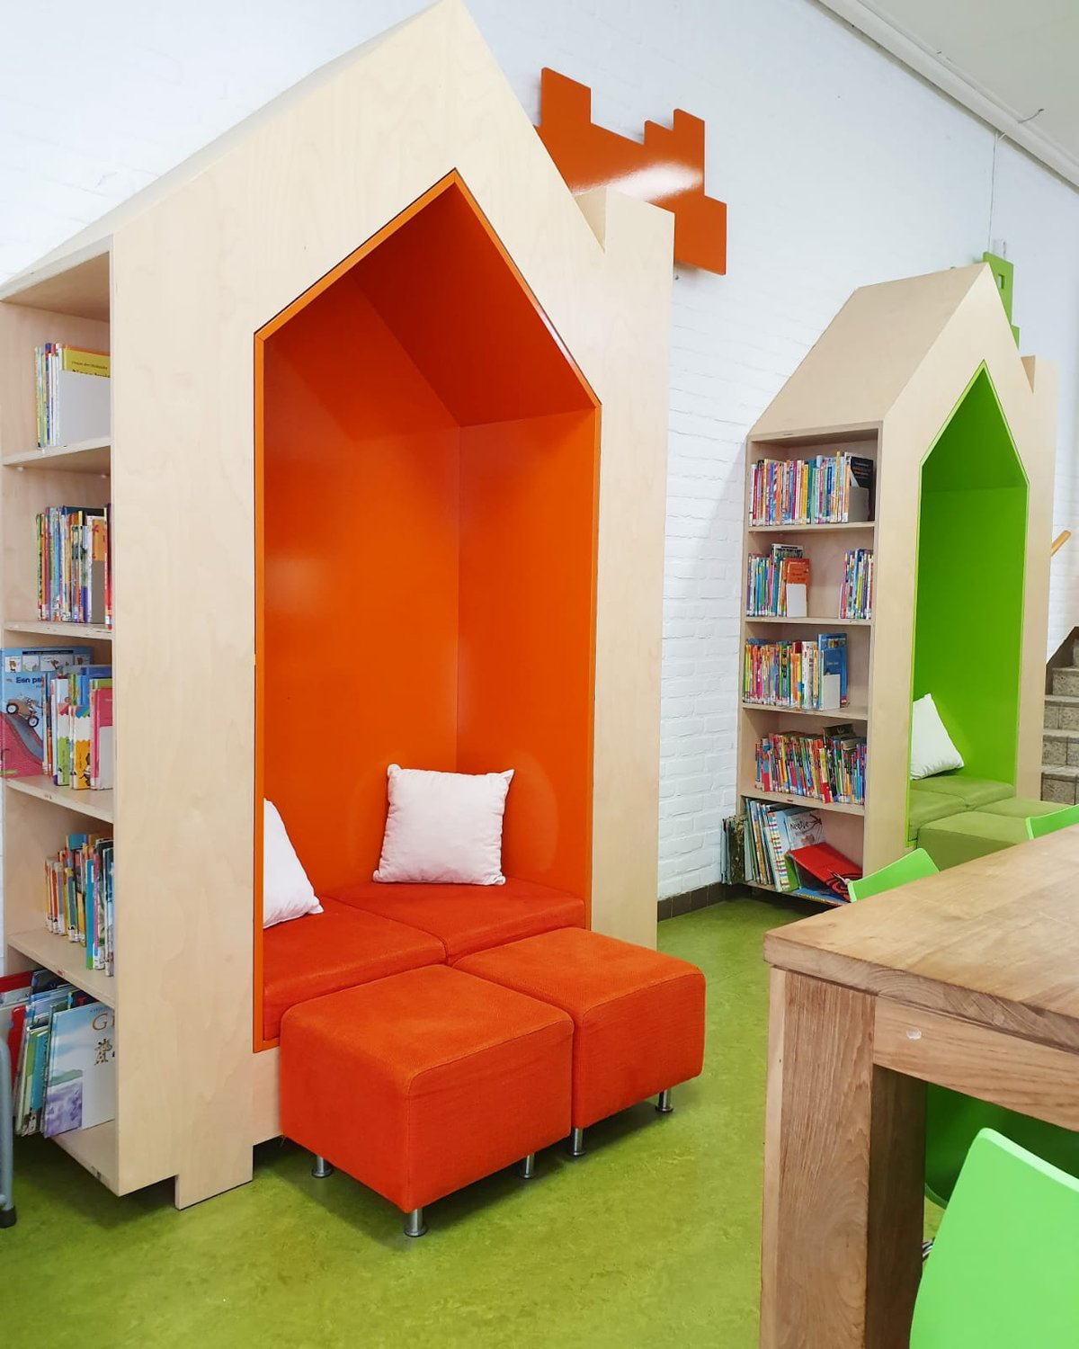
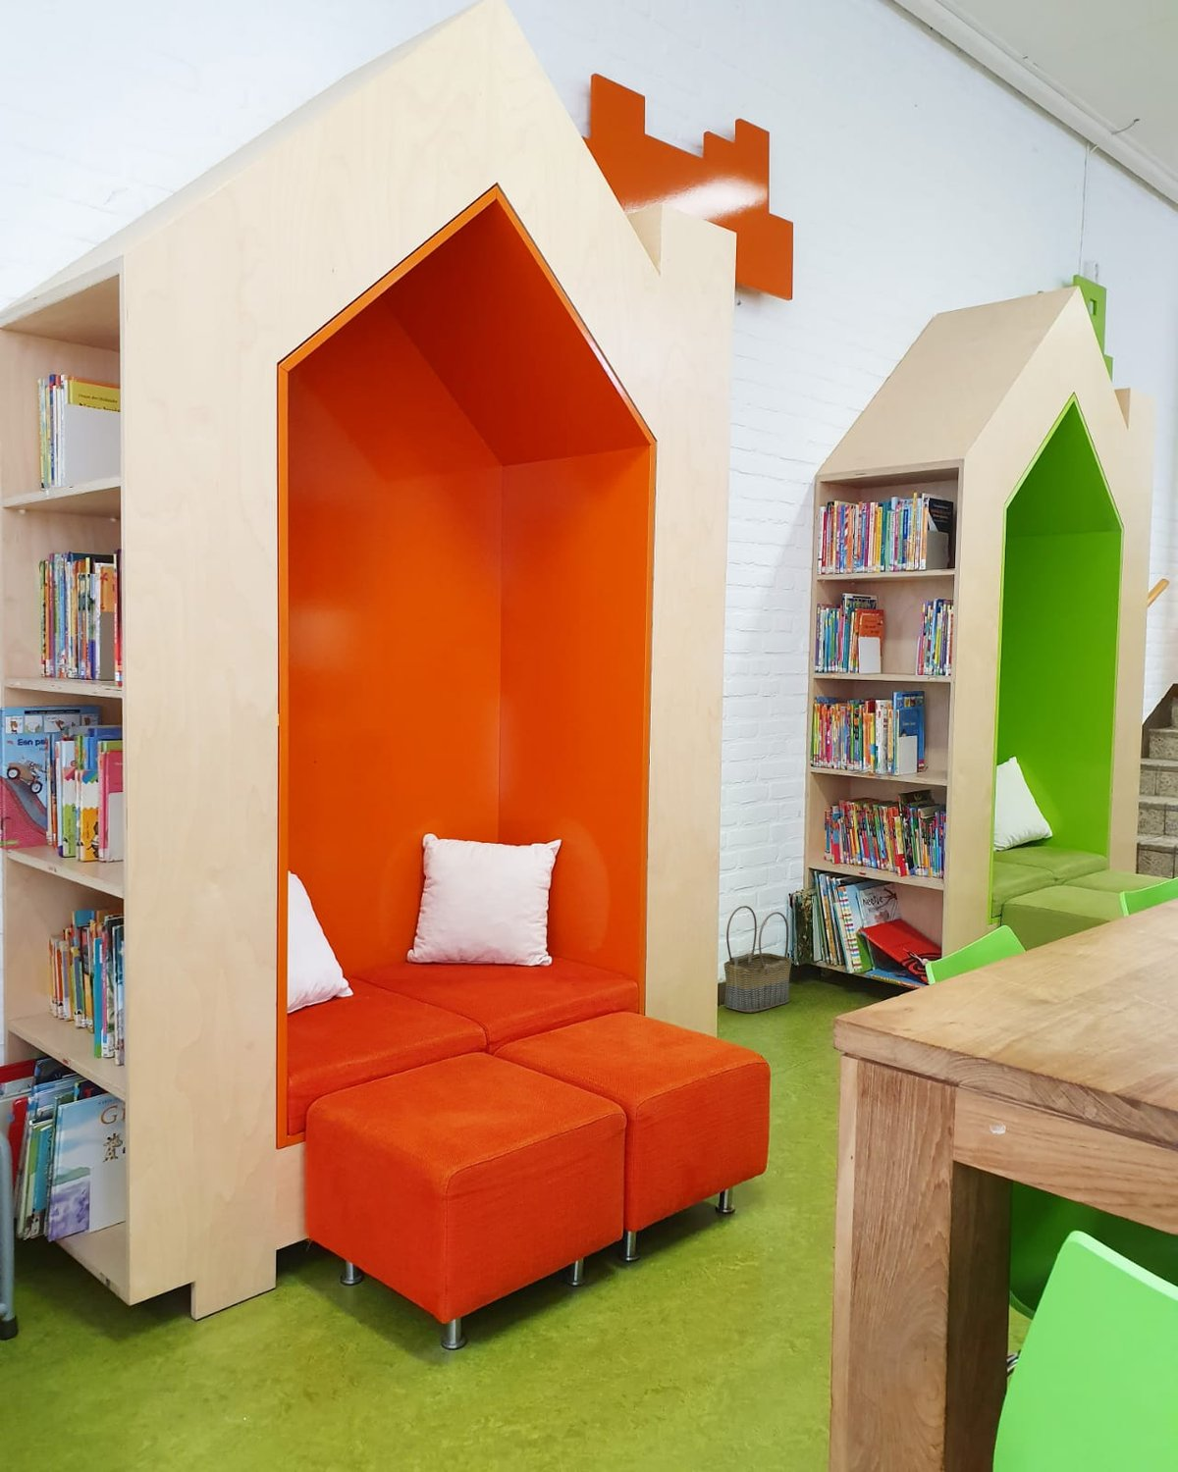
+ basket [724,905,793,1014]
